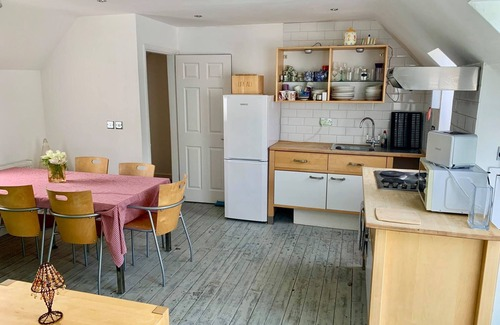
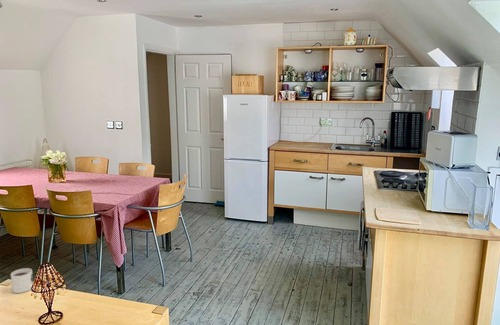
+ mug [10,267,34,294]
